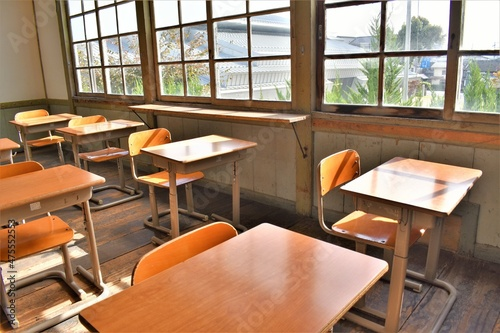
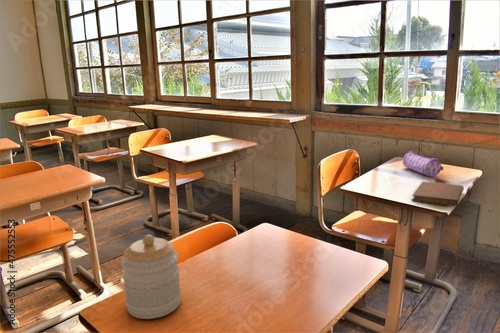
+ jar [120,234,182,320]
+ notebook [411,181,465,207]
+ pencil case [402,150,444,178]
